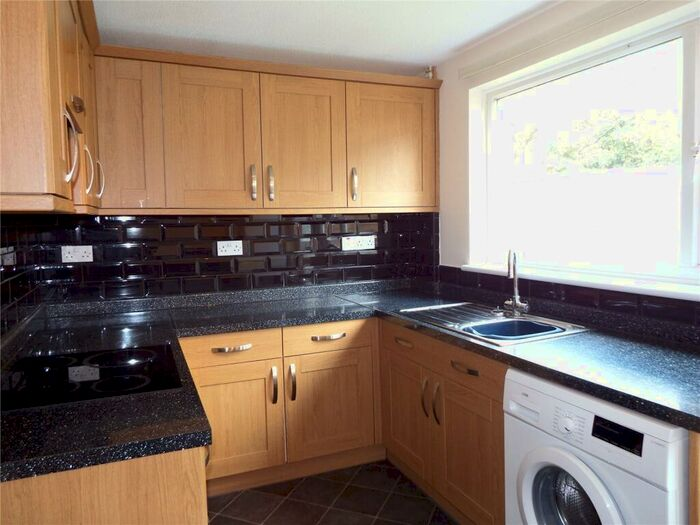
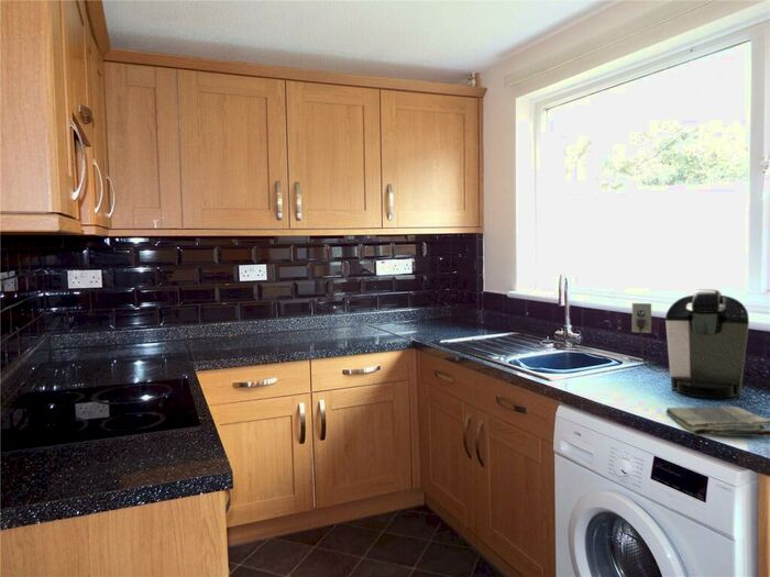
+ coffee maker [631,288,750,399]
+ dish towel [664,406,770,437]
